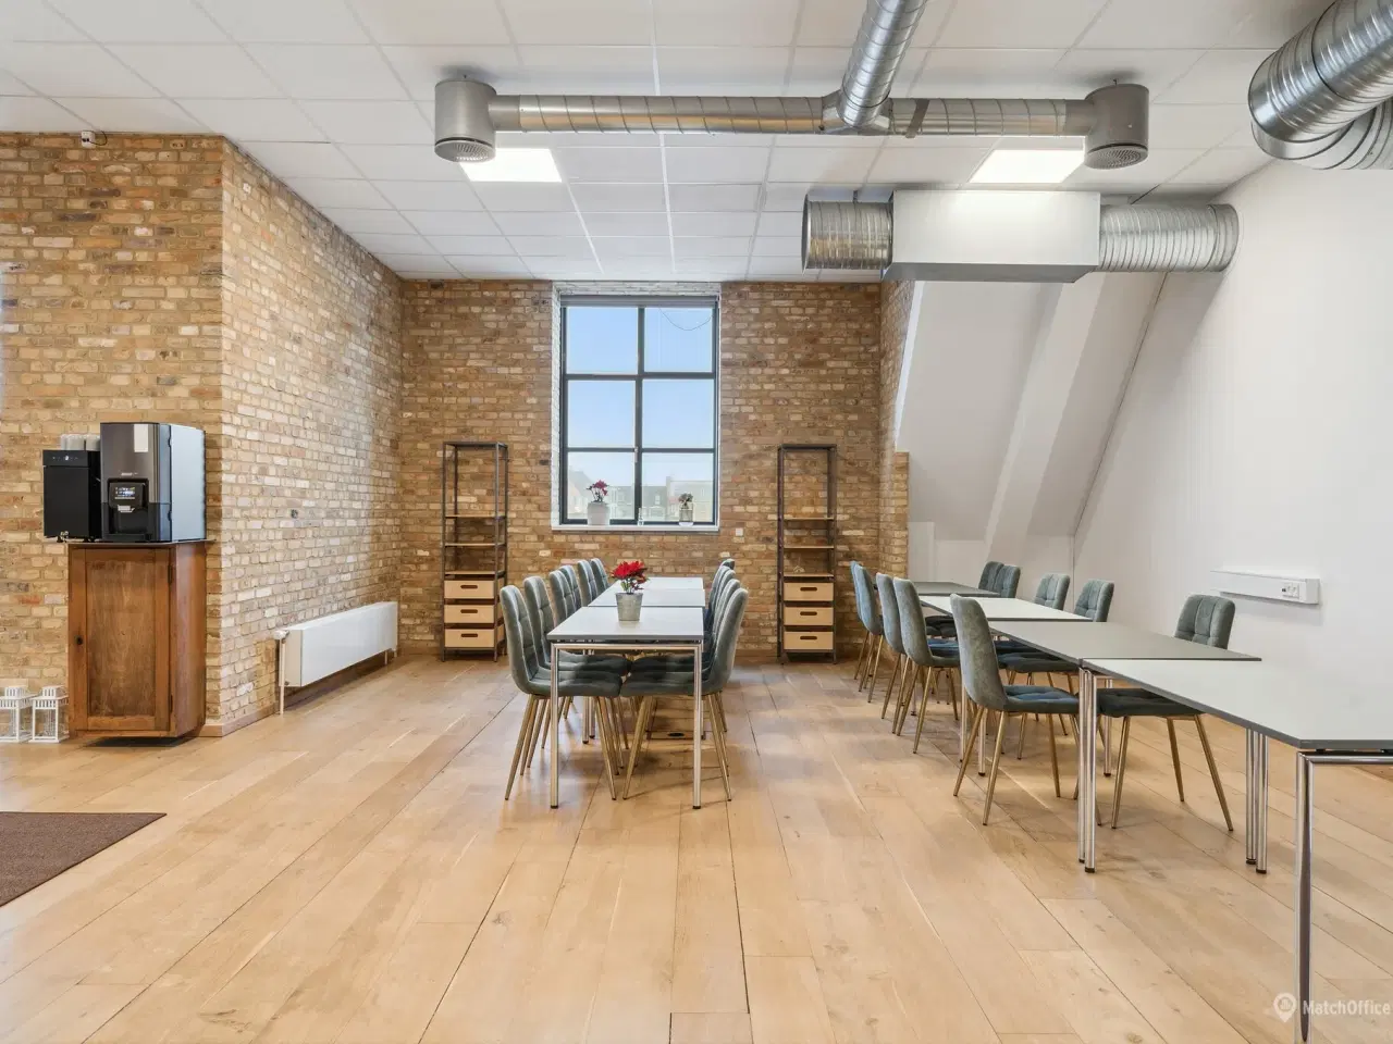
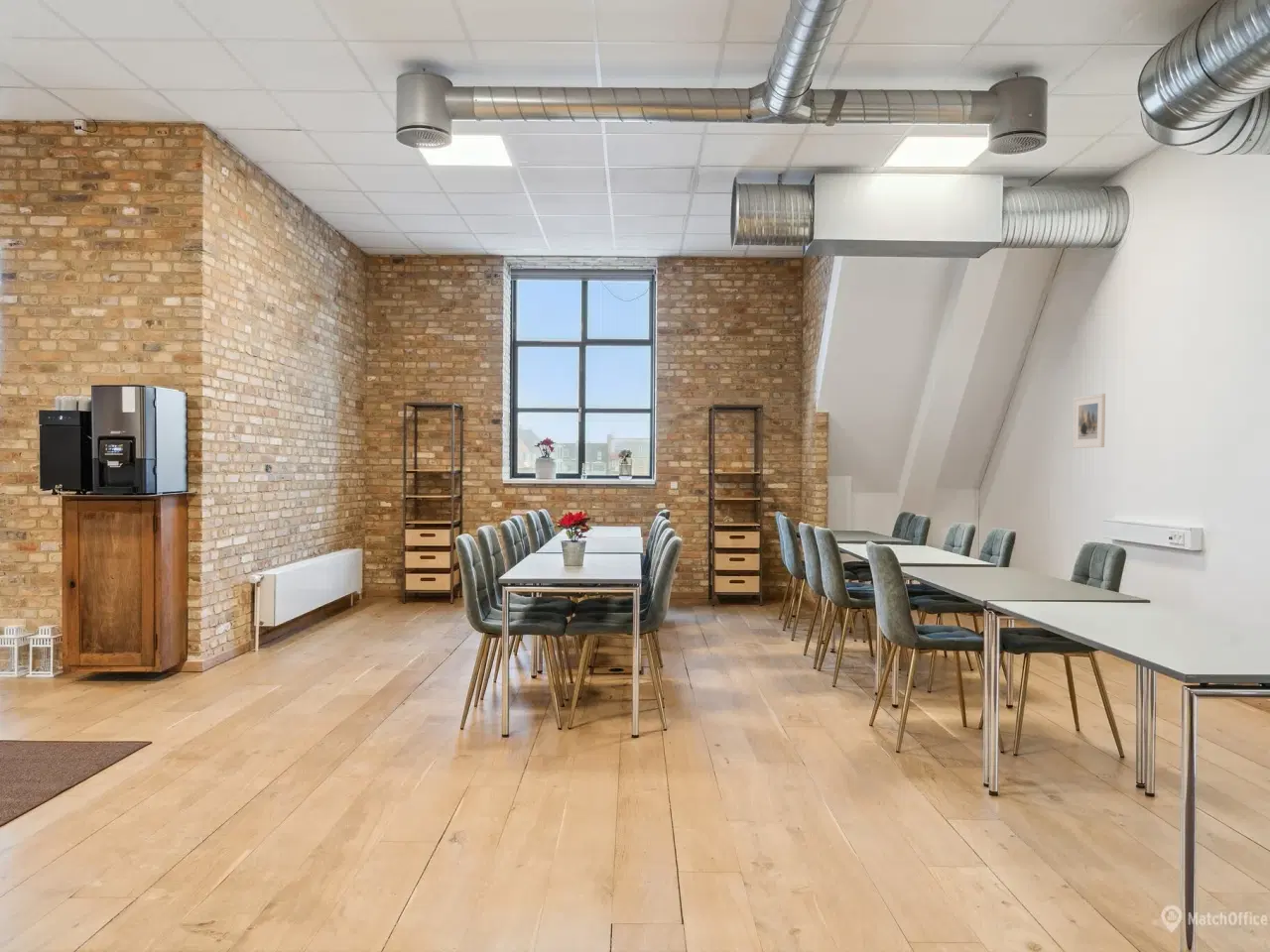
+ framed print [1072,393,1106,449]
